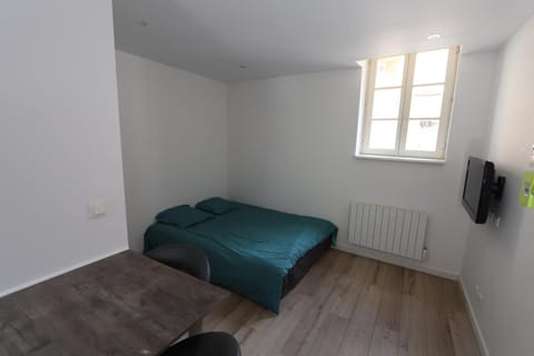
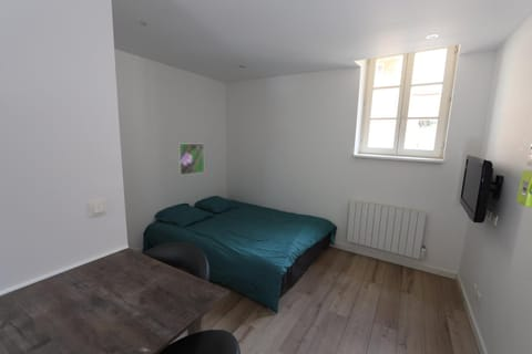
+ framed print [177,143,205,176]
